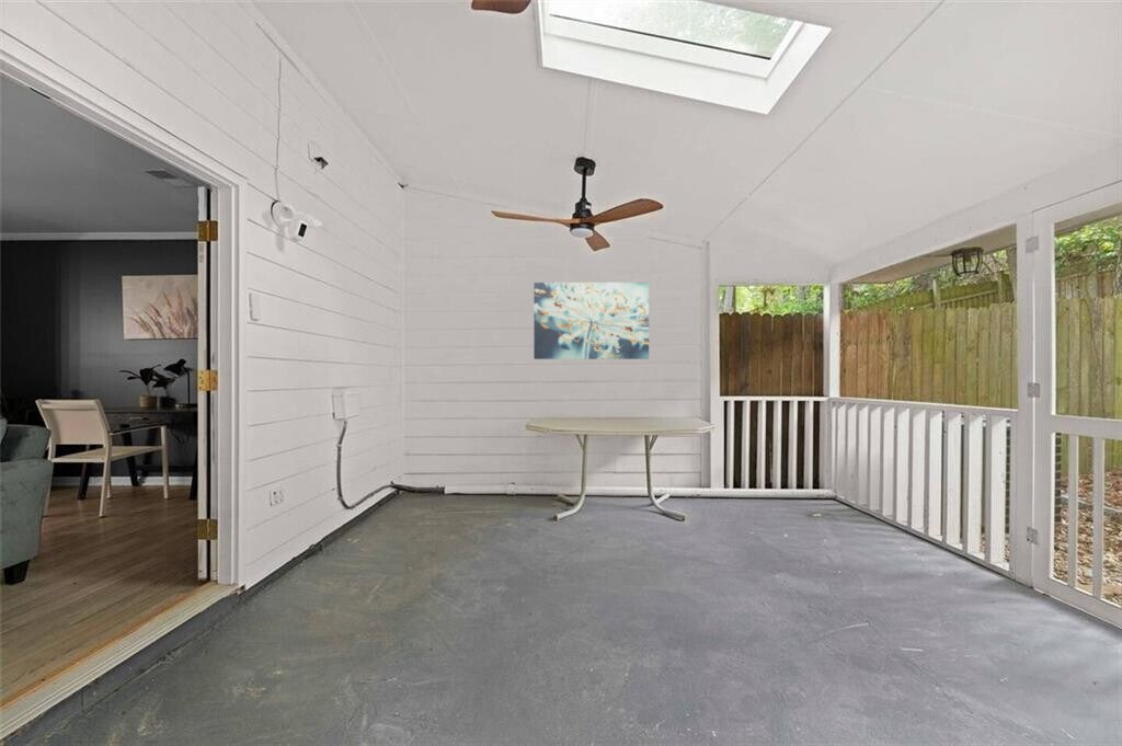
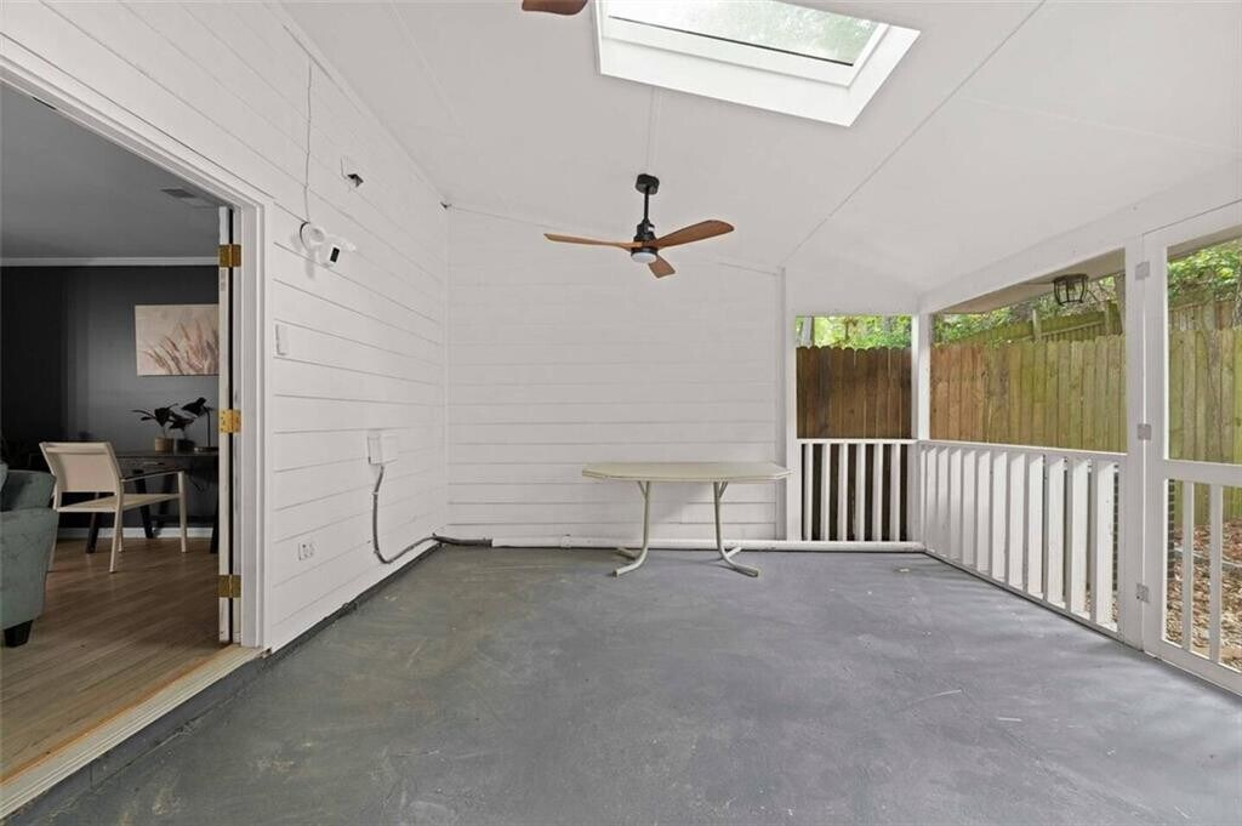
- wall art [533,282,650,360]
